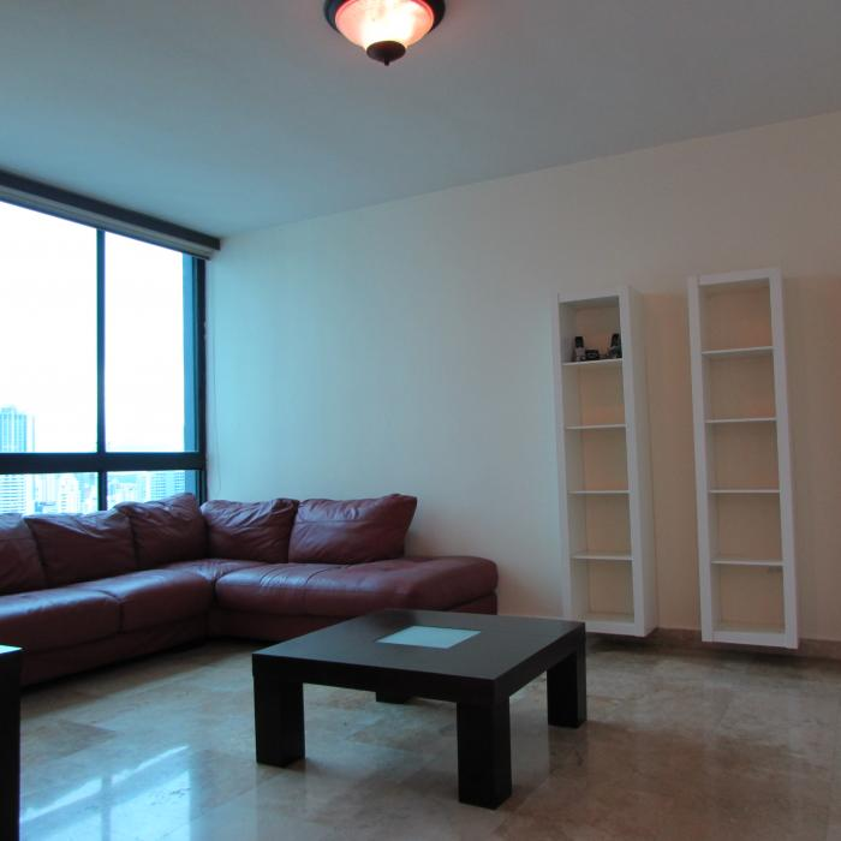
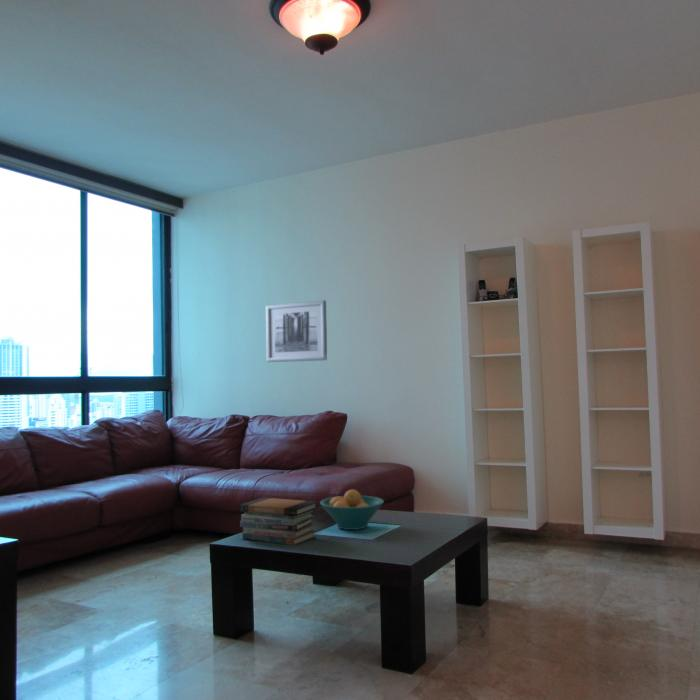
+ wall art [265,299,328,363]
+ book stack [239,496,319,546]
+ fruit bowl [319,489,385,531]
